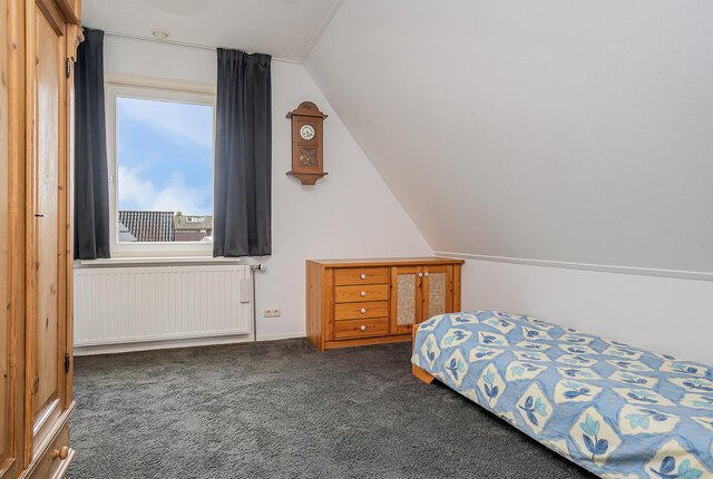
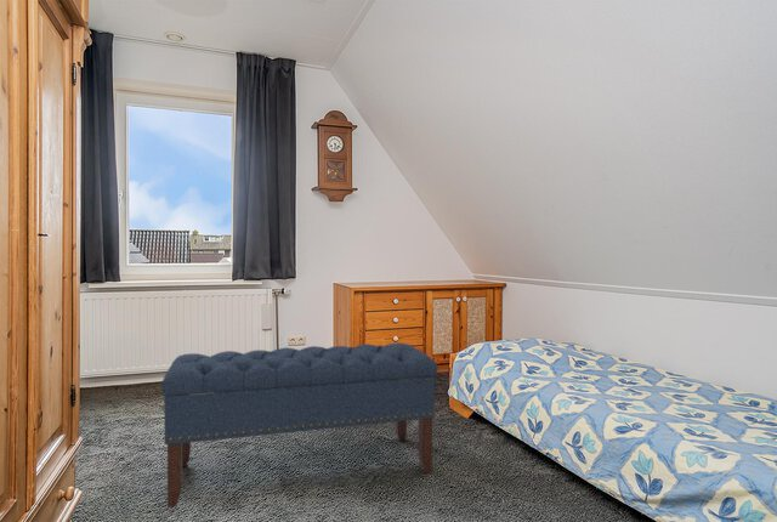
+ bench [160,342,439,509]
